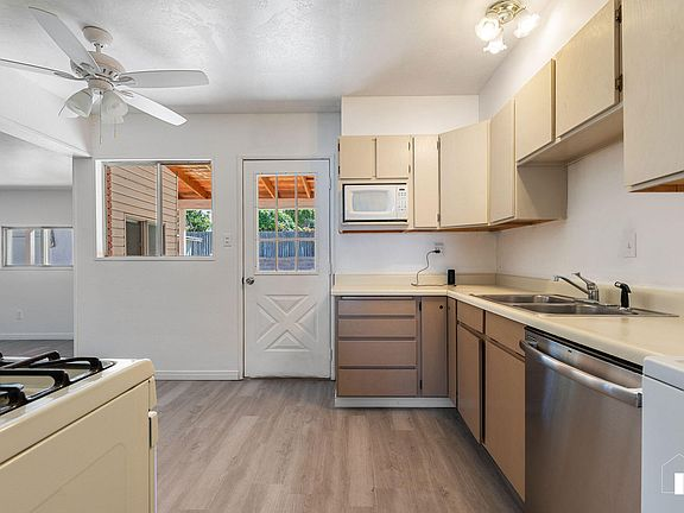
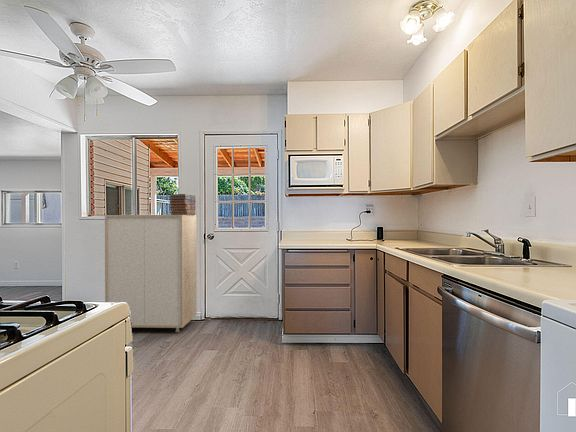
+ storage cabinet [104,214,198,333]
+ book stack [168,193,197,215]
